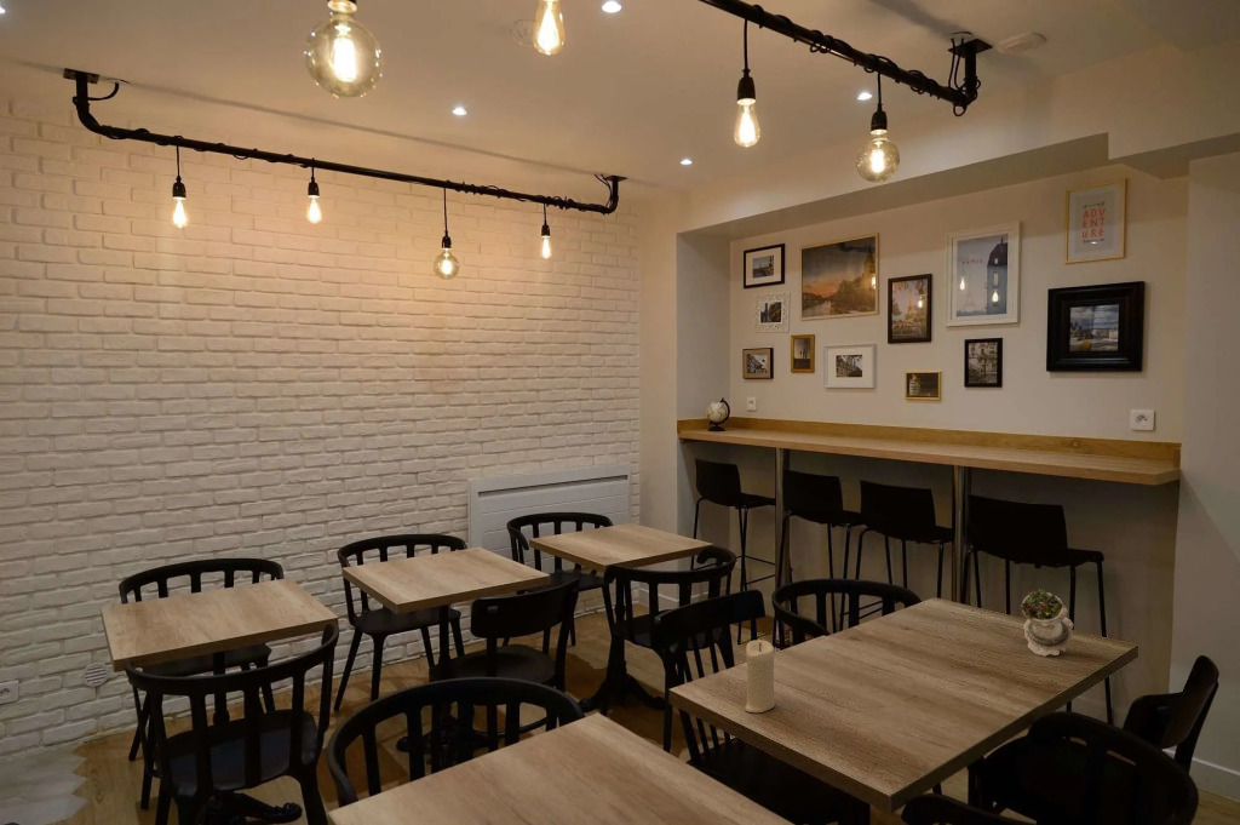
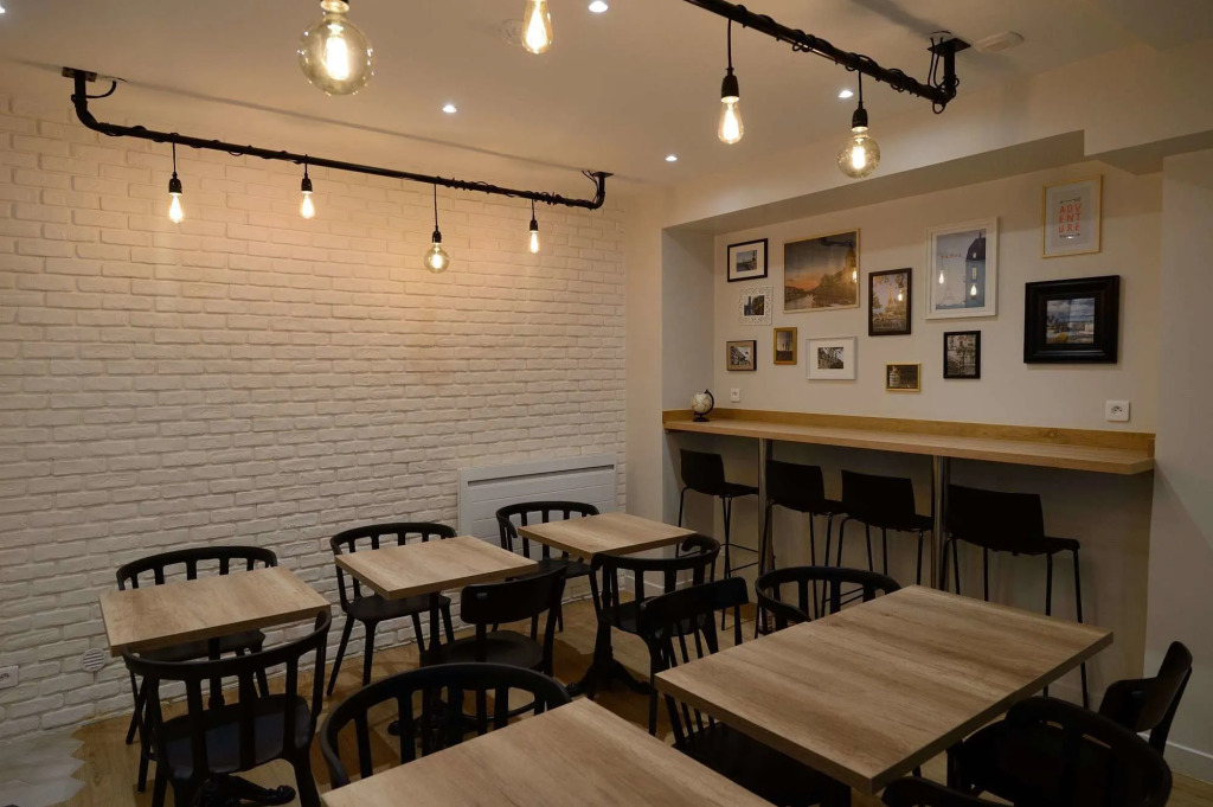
- succulent plant [1020,588,1074,658]
- candle [744,638,776,714]
